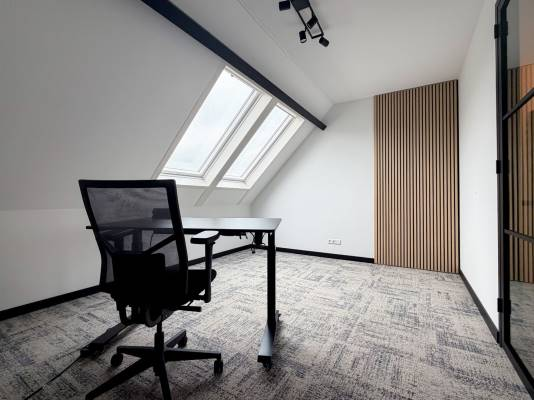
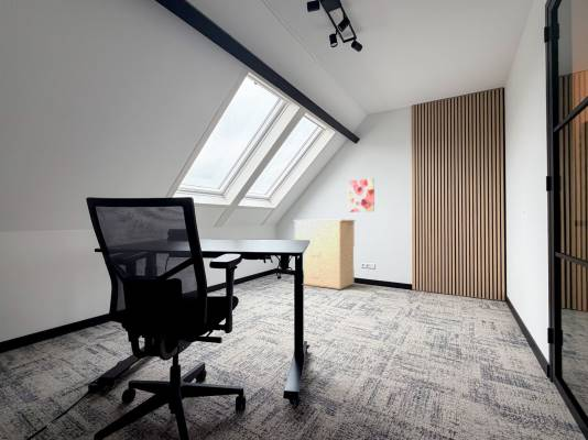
+ filing cabinet [293,219,357,290]
+ wall art [348,178,375,213]
